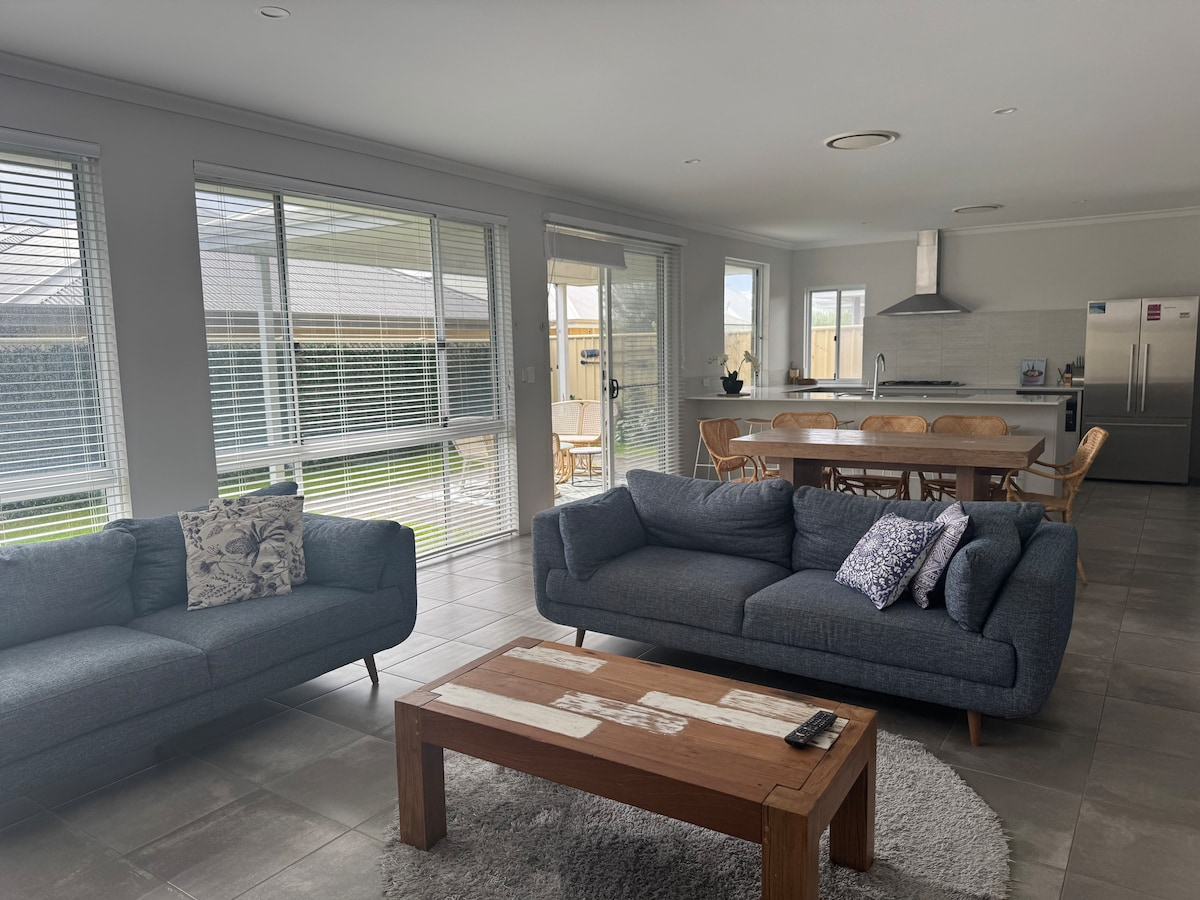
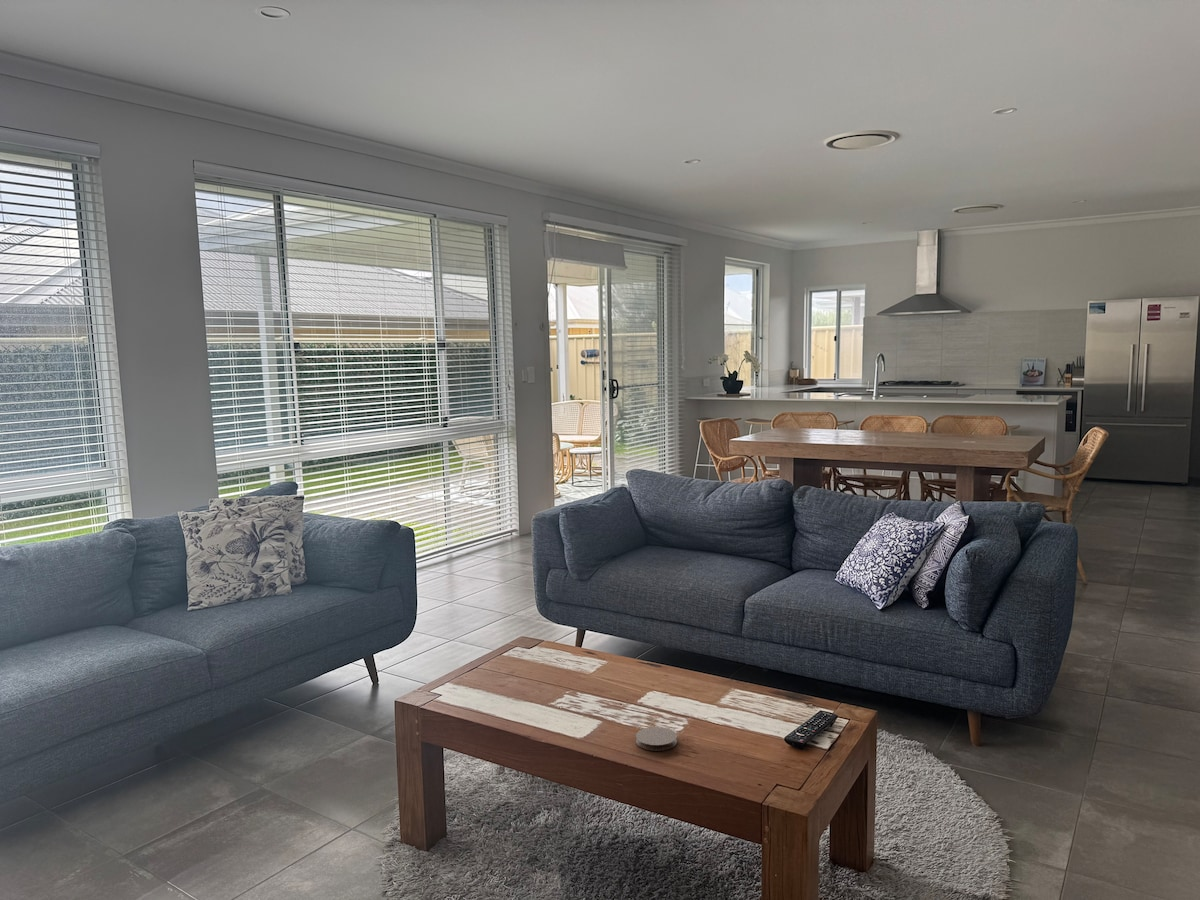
+ coaster [635,726,678,752]
